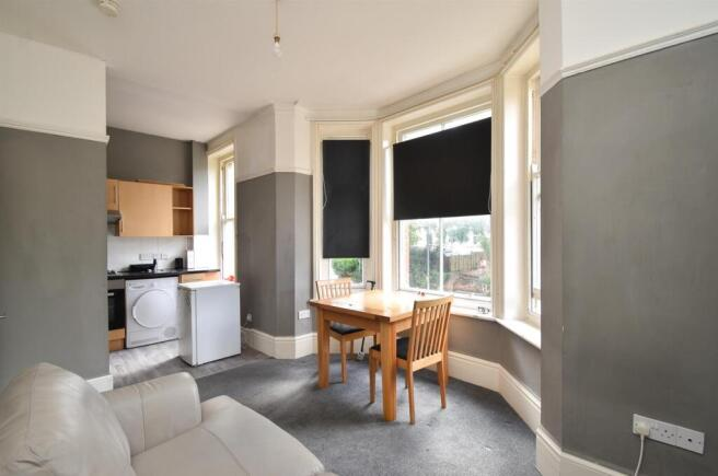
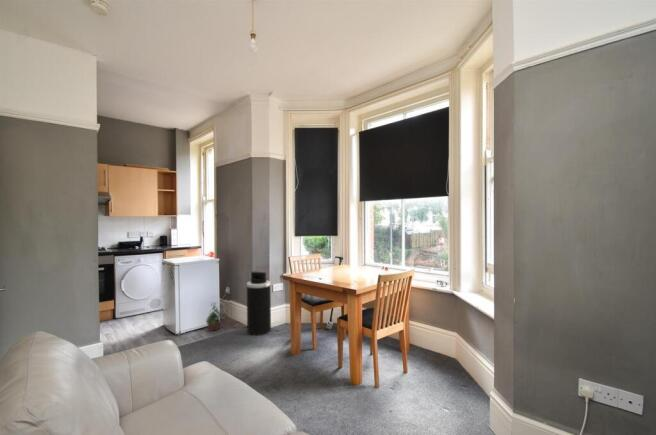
+ trash can [246,271,272,337]
+ potted plant [205,301,224,332]
